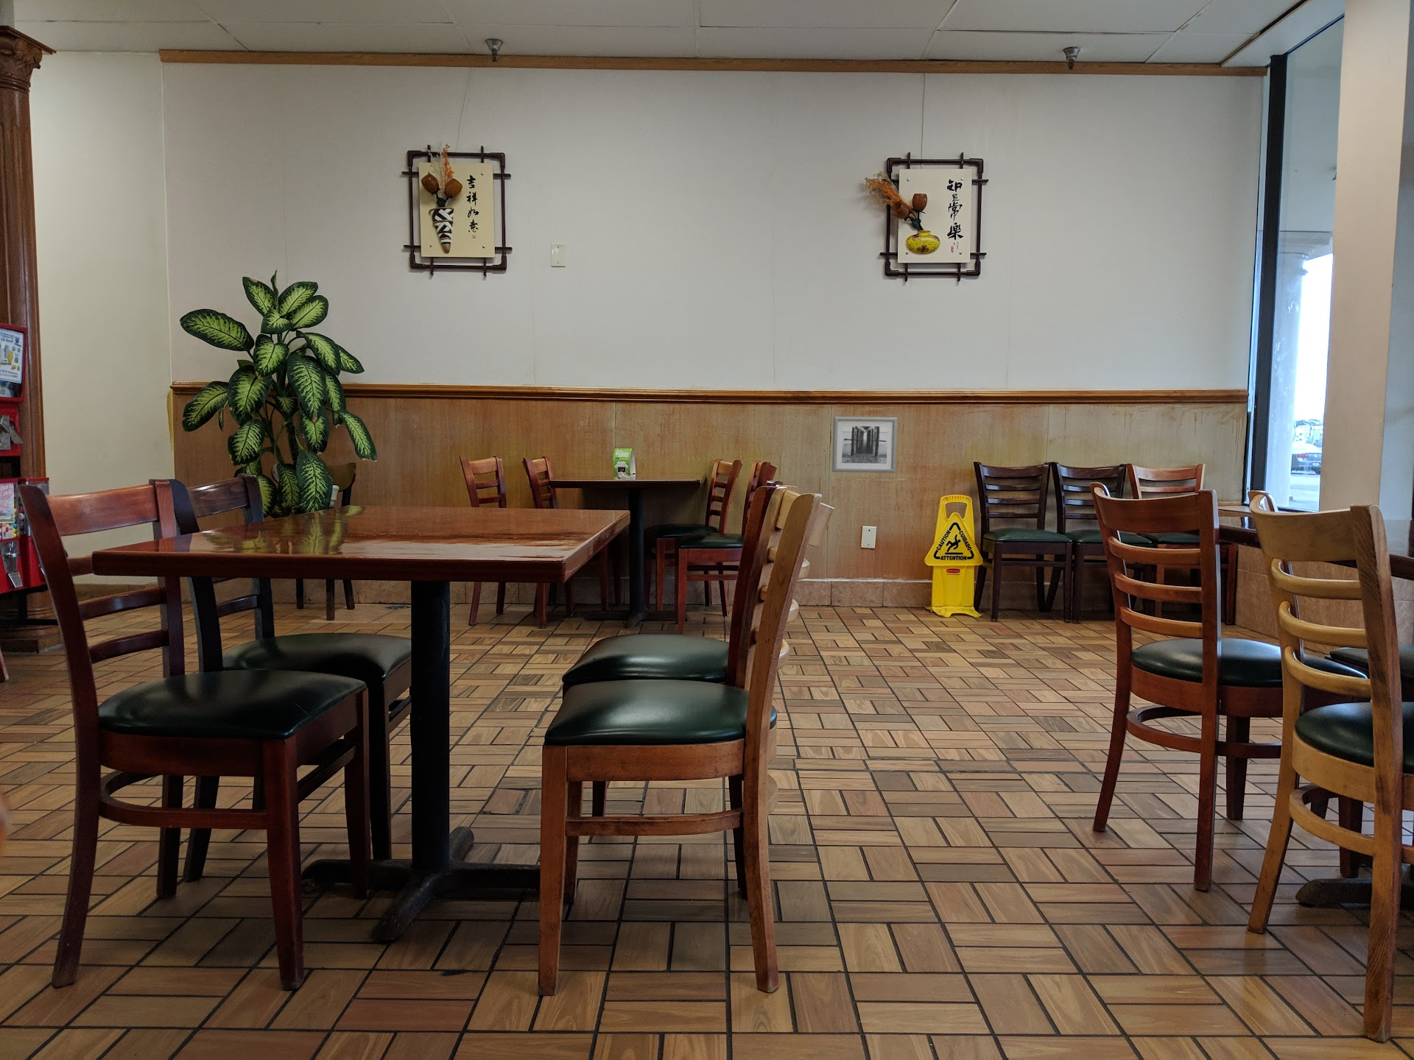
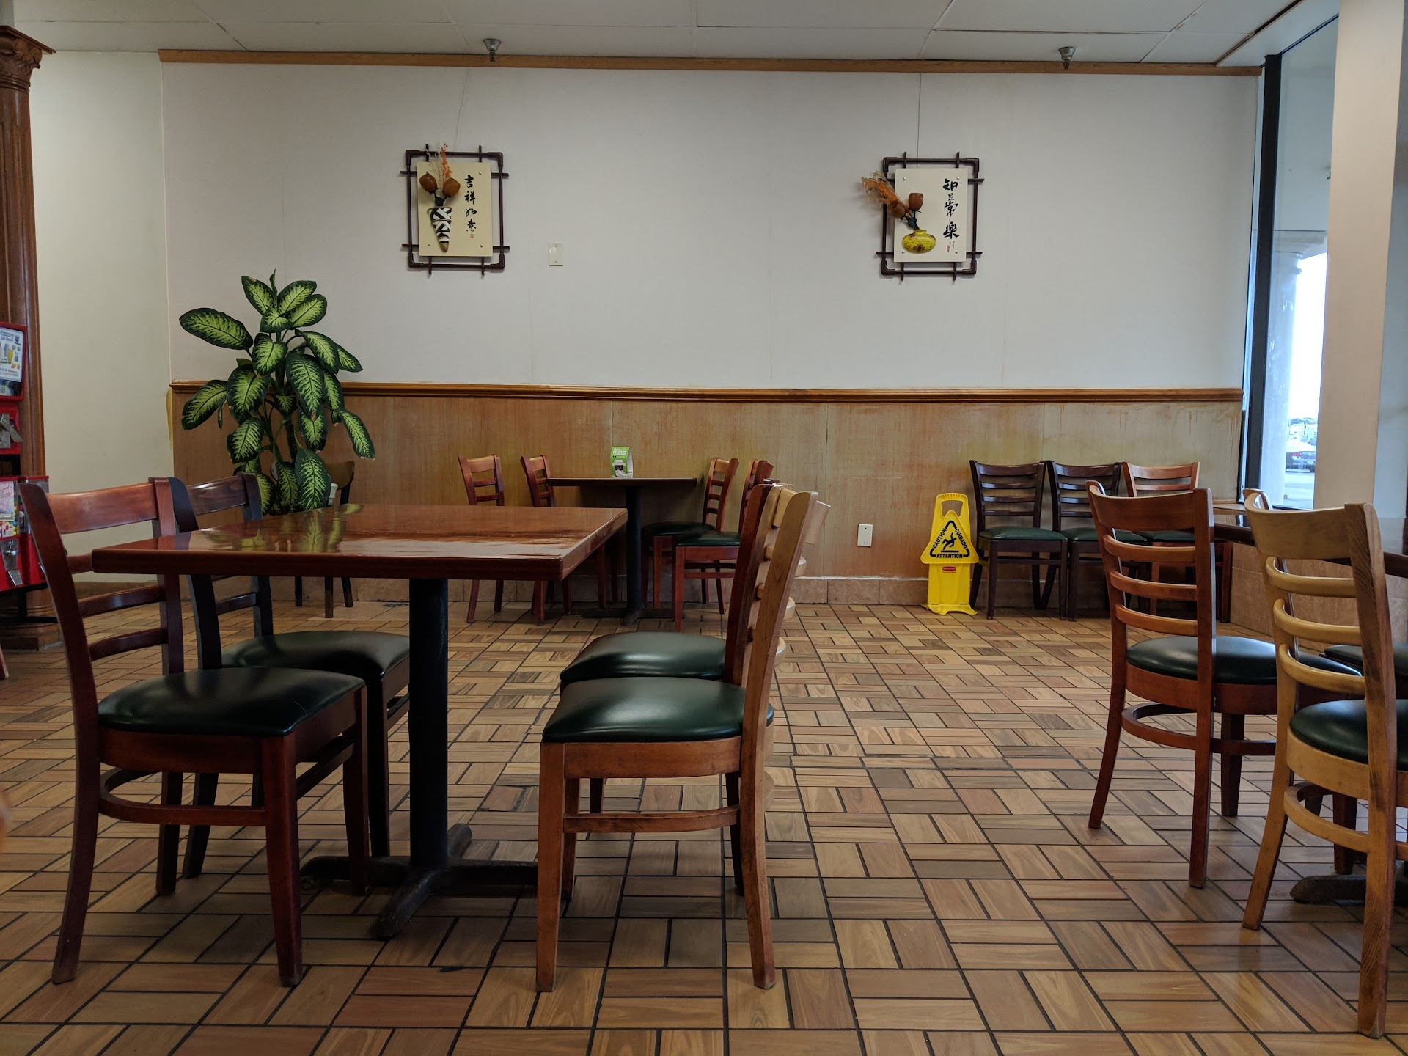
- wall art [832,416,897,473]
